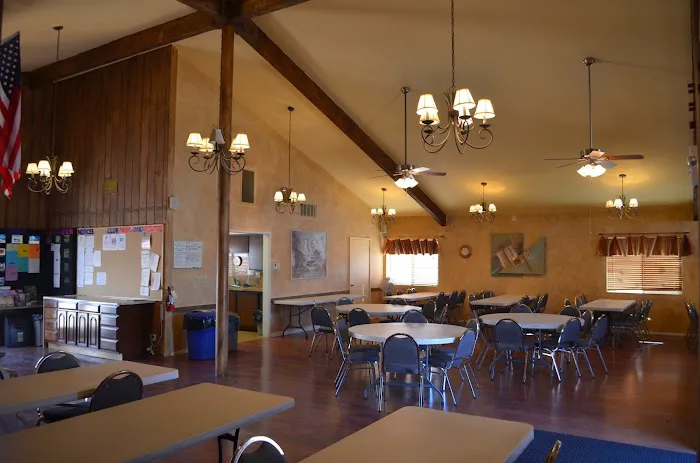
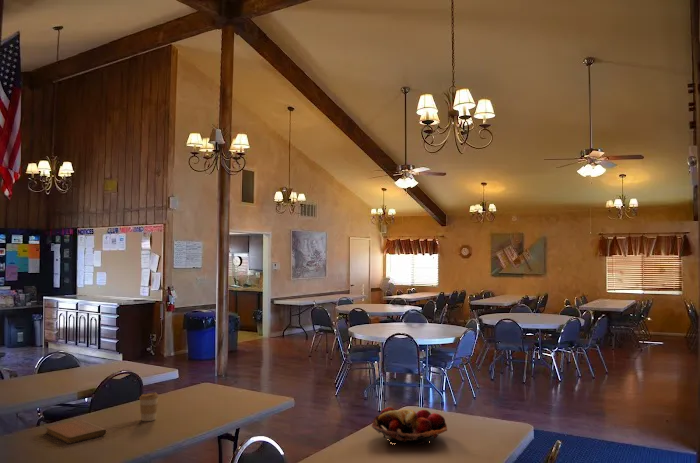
+ fruit basket [371,406,448,446]
+ notebook [45,419,107,445]
+ coffee cup [138,392,160,422]
